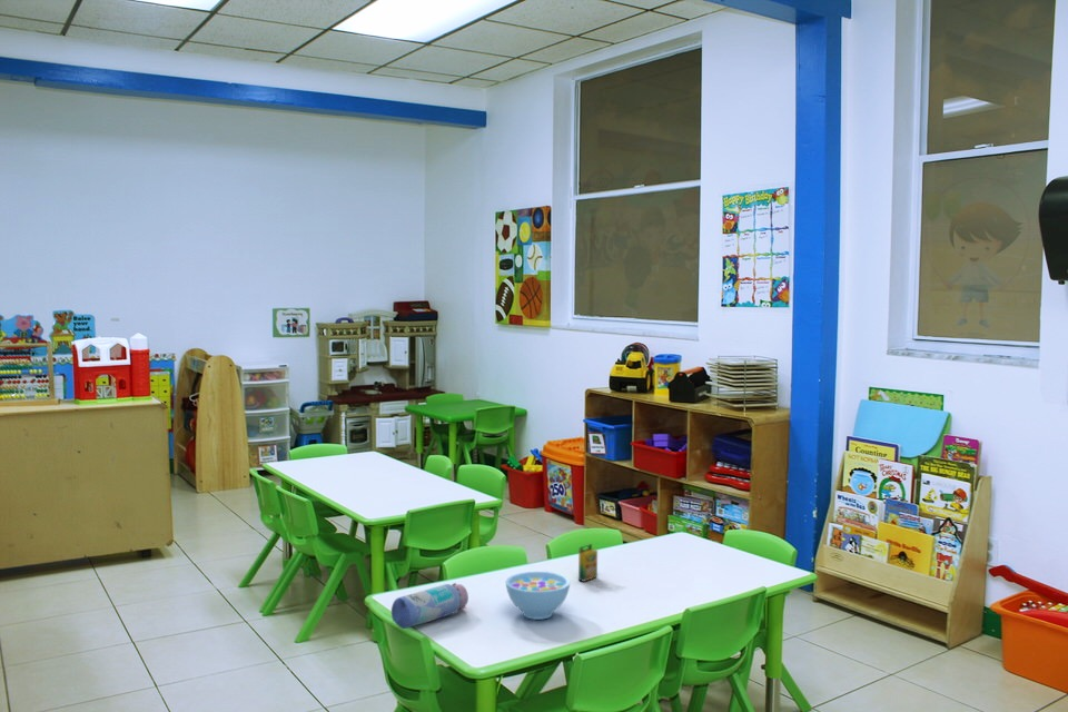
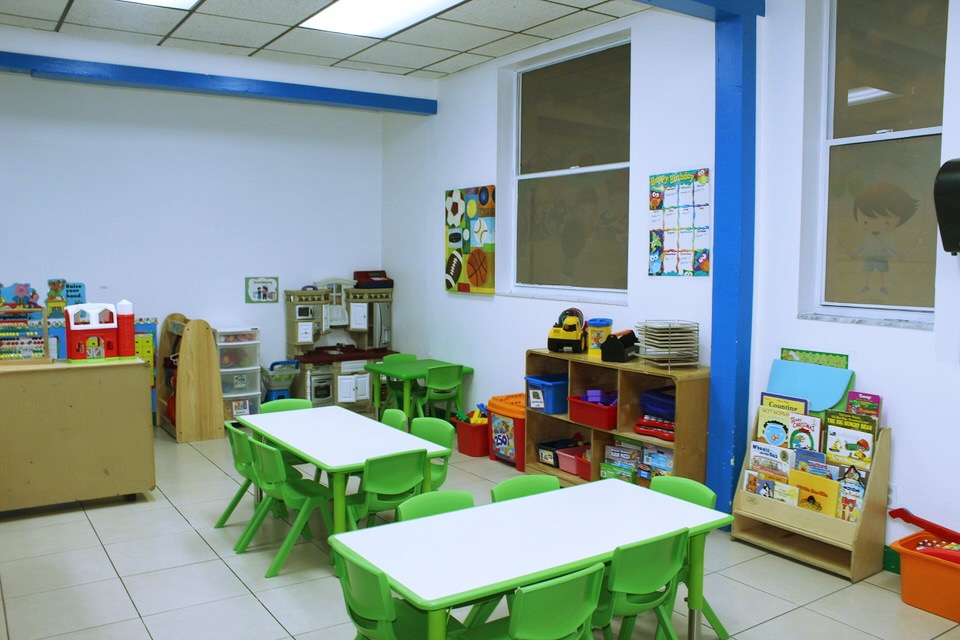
- crayon box [577,543,599,583]
- bowl [505,571,571,621]
- water bottle [390,582,469,630]
